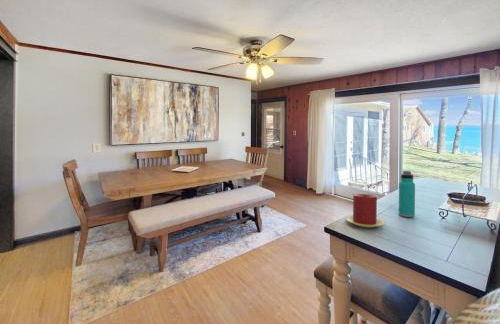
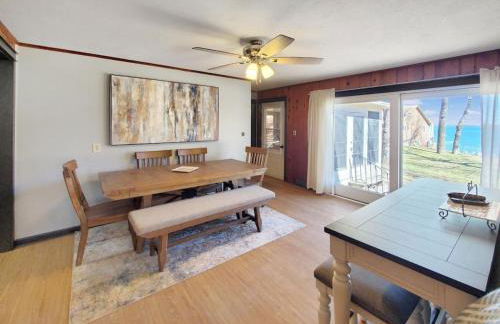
- candle [345,193,386,228]
- water bottle [398,170,416,218]
